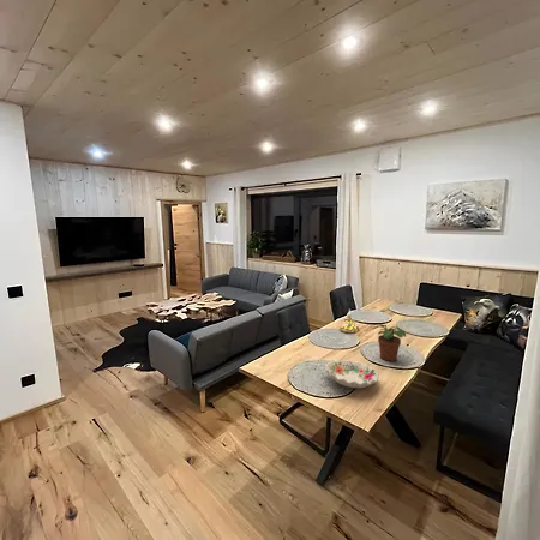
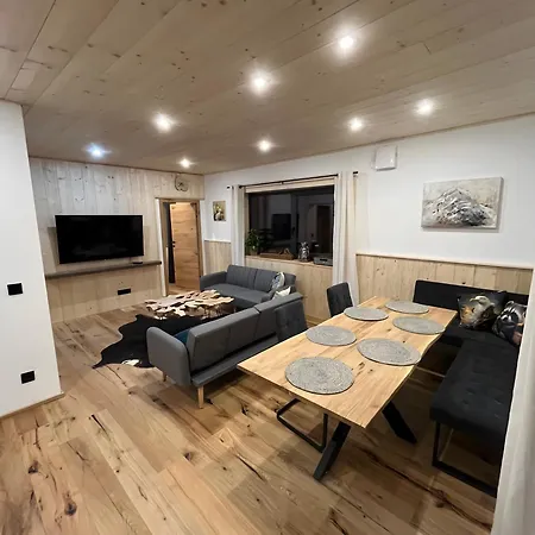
- decorative bowl [324,358,380,389]
- candle holder [338,308,360,334]
- potted plant [371,323,407,362]
